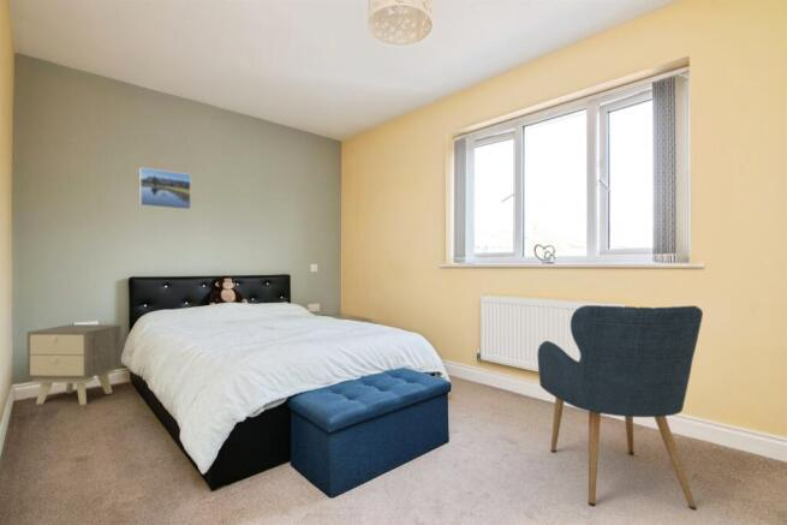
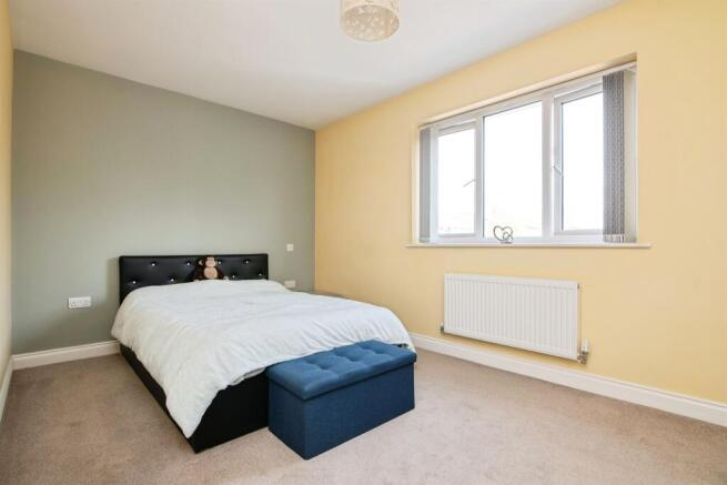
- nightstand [25,323,123,406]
- chair [536,304,704,511]
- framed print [138,167,192,211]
